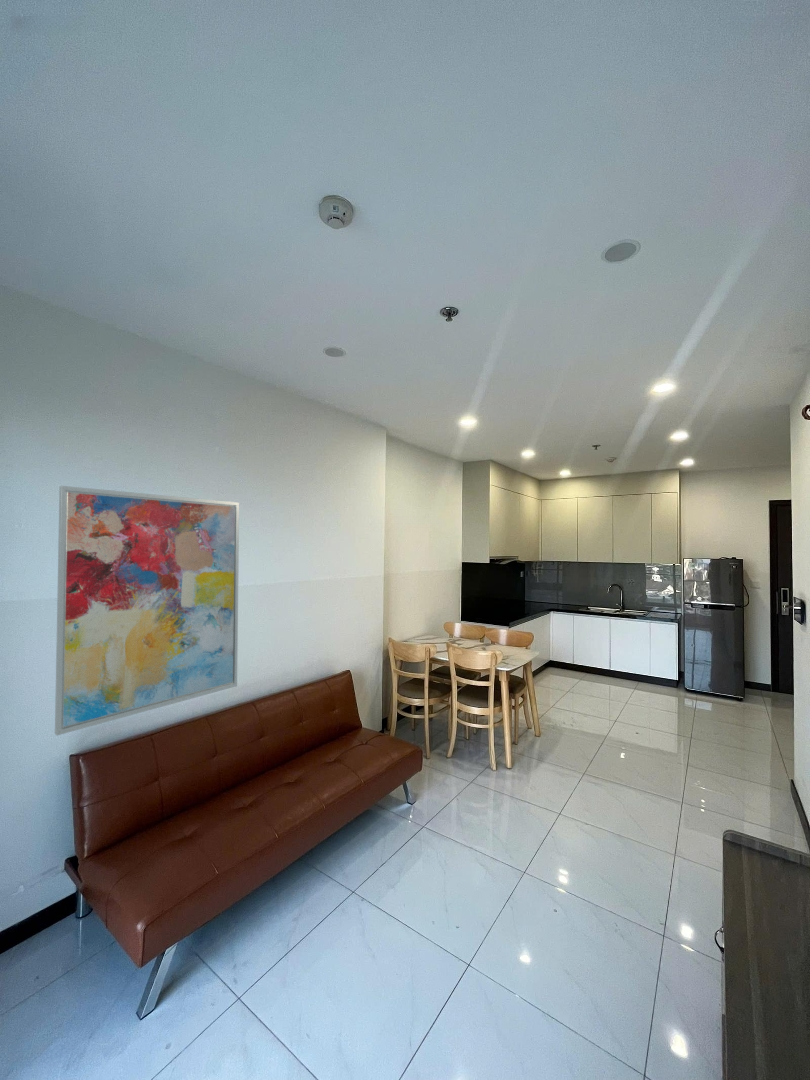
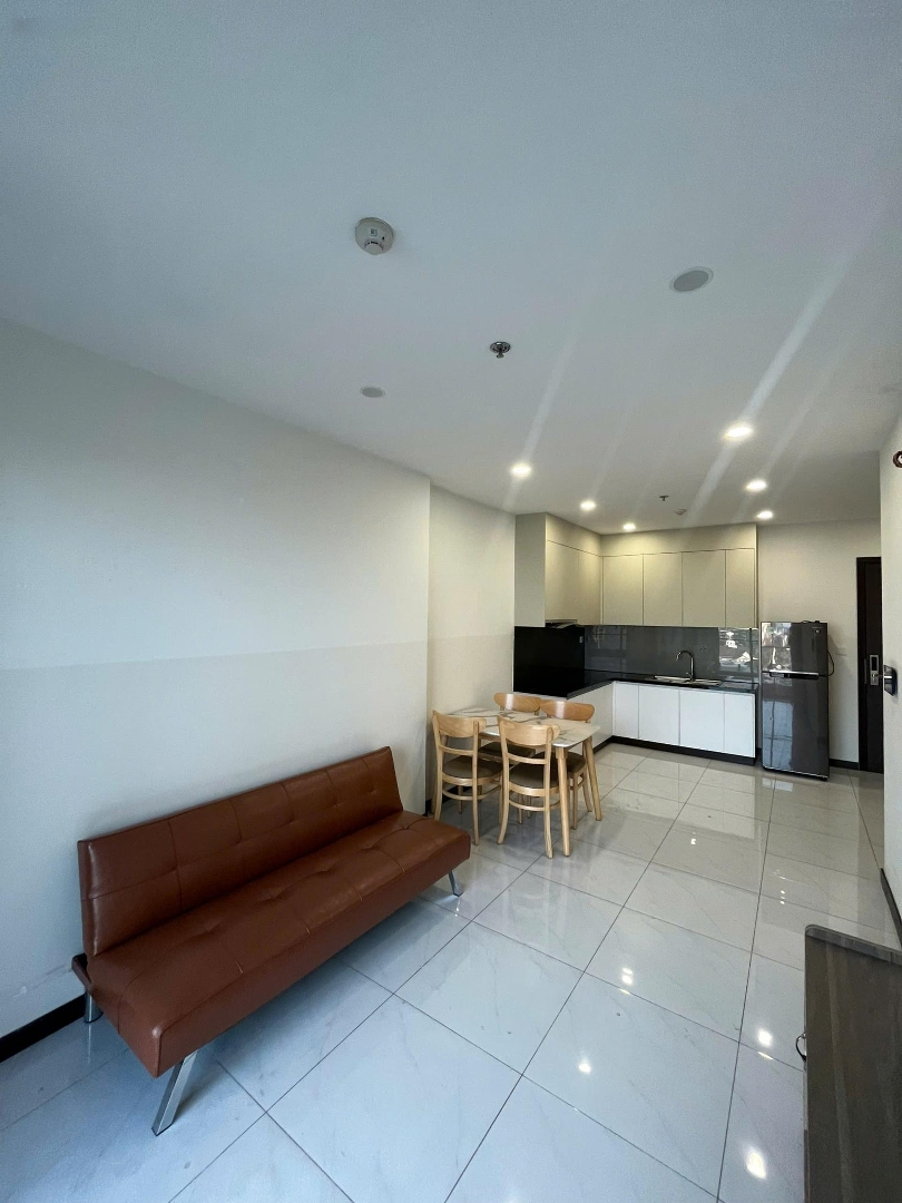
- wall art [54,485,240,736]
